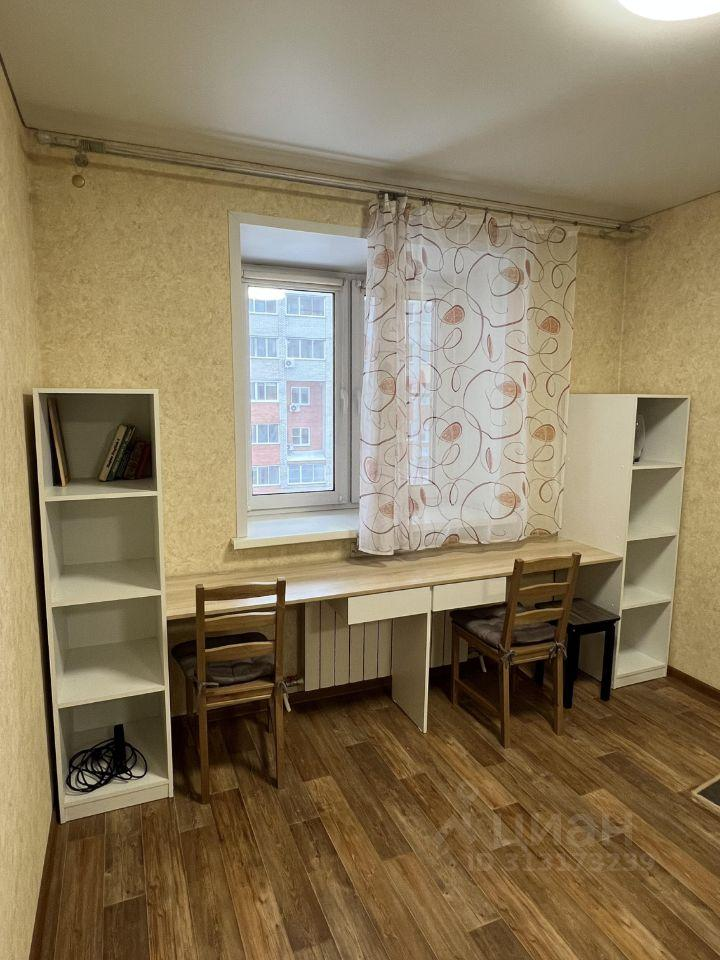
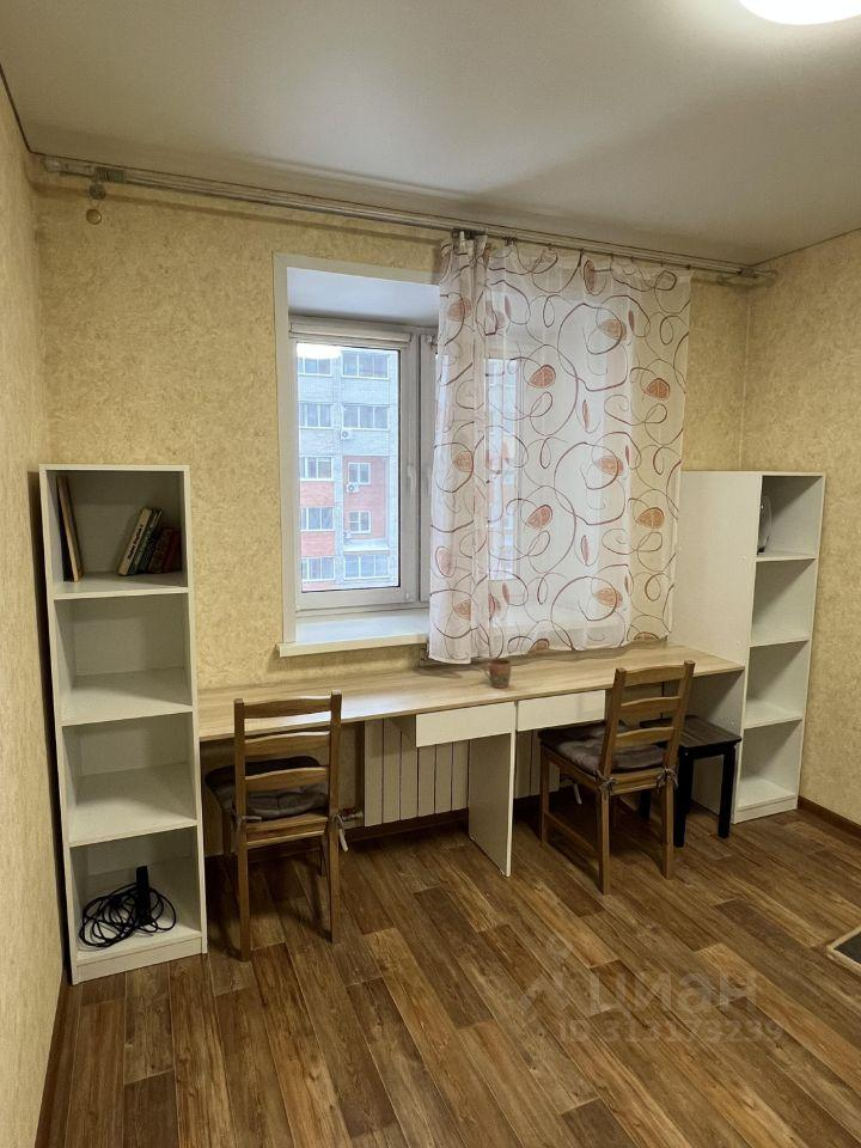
+ mug [483,658,512,689]
